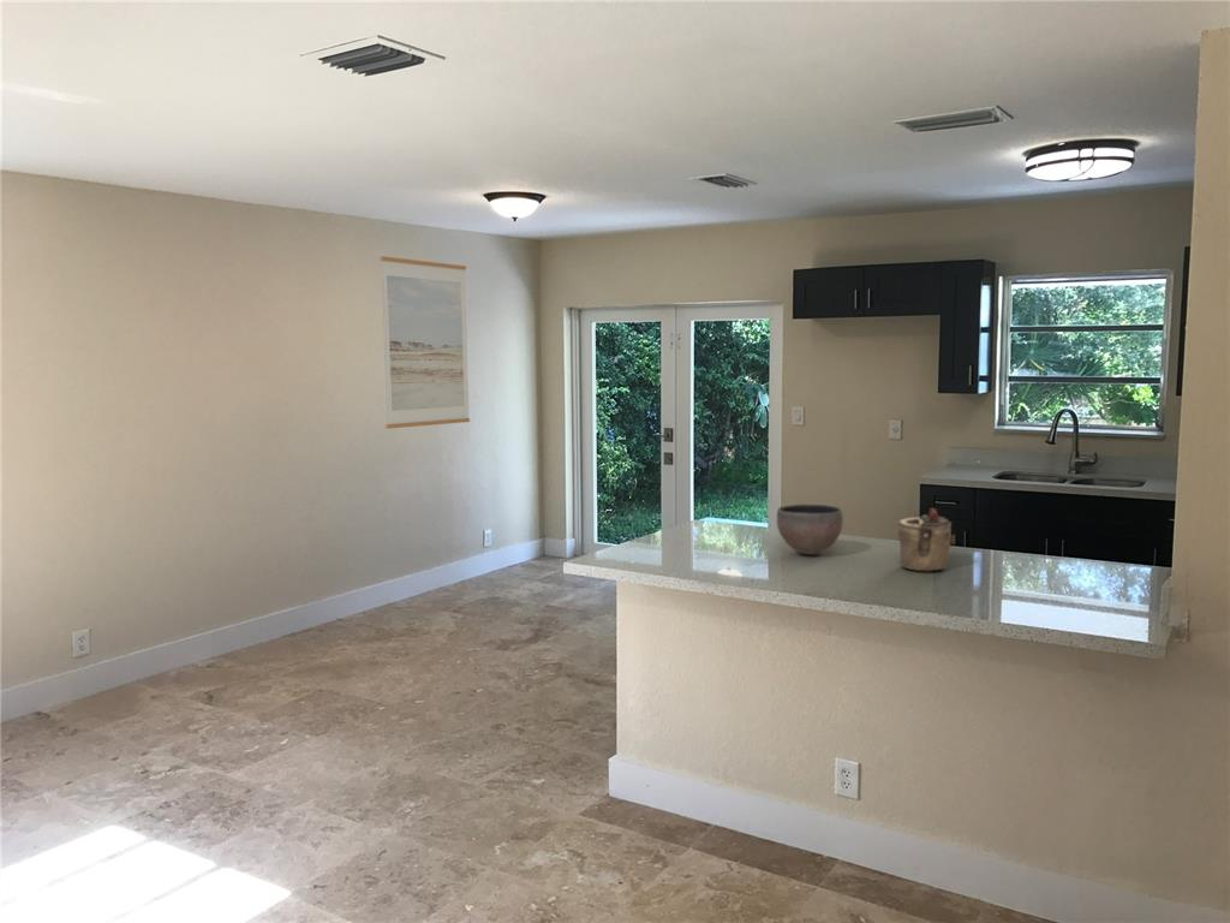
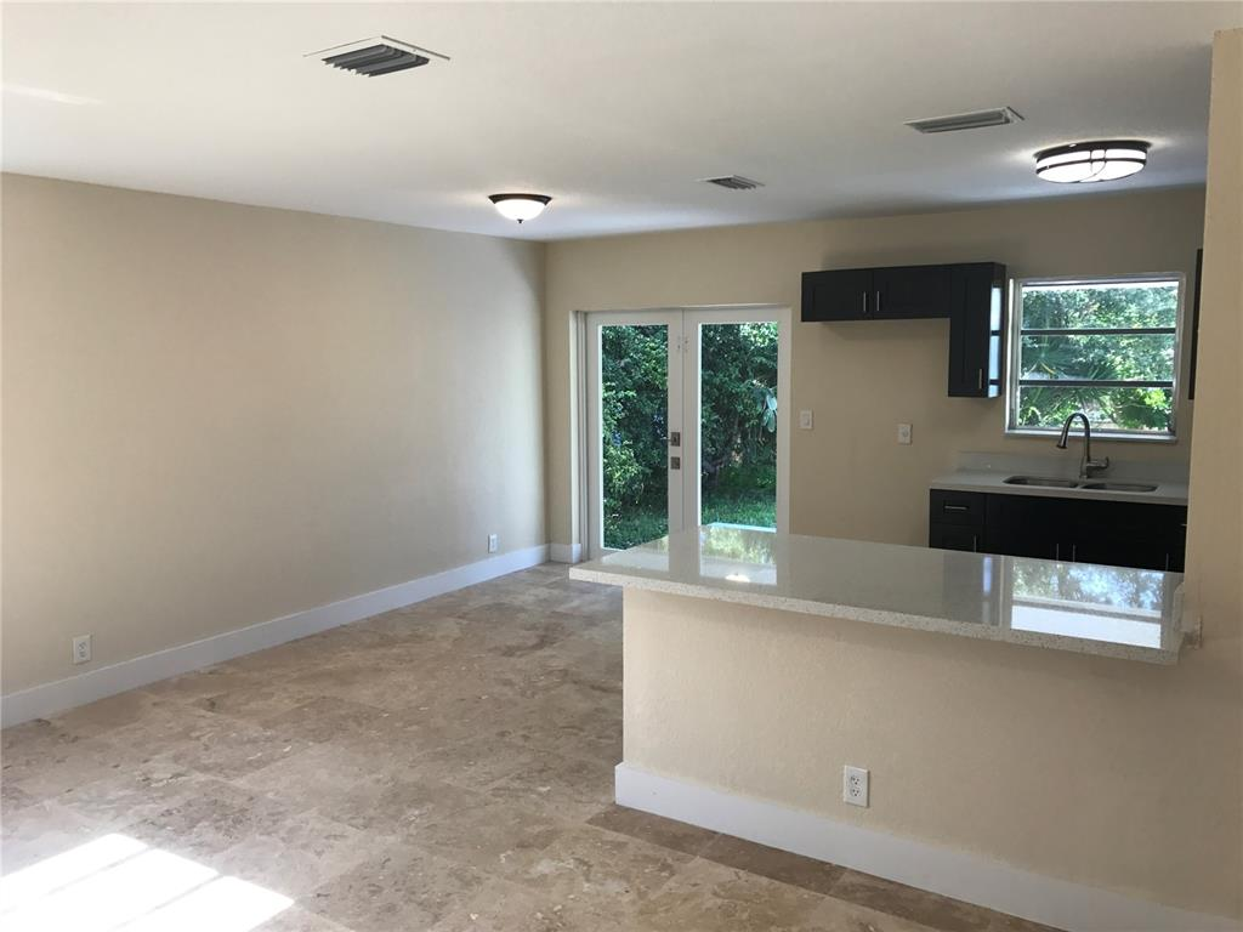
- bowl [776,504,844,555]
- teapot [897,507,956,572]
- wall art [380,255,471,430]
